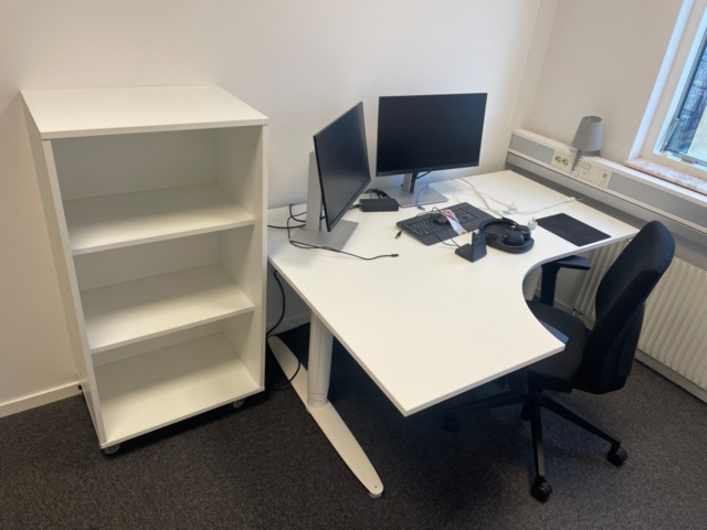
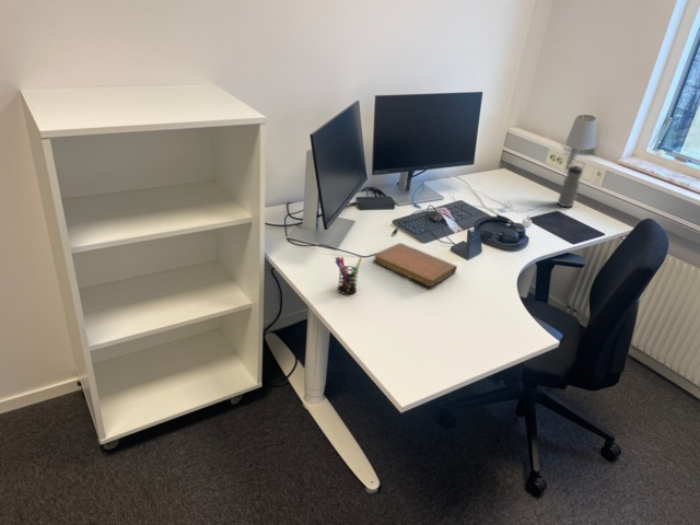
+ notebook [372,242,458,288]
+ pen holder [334,256,363,295]
+ water bottle [557,163,584,208]
